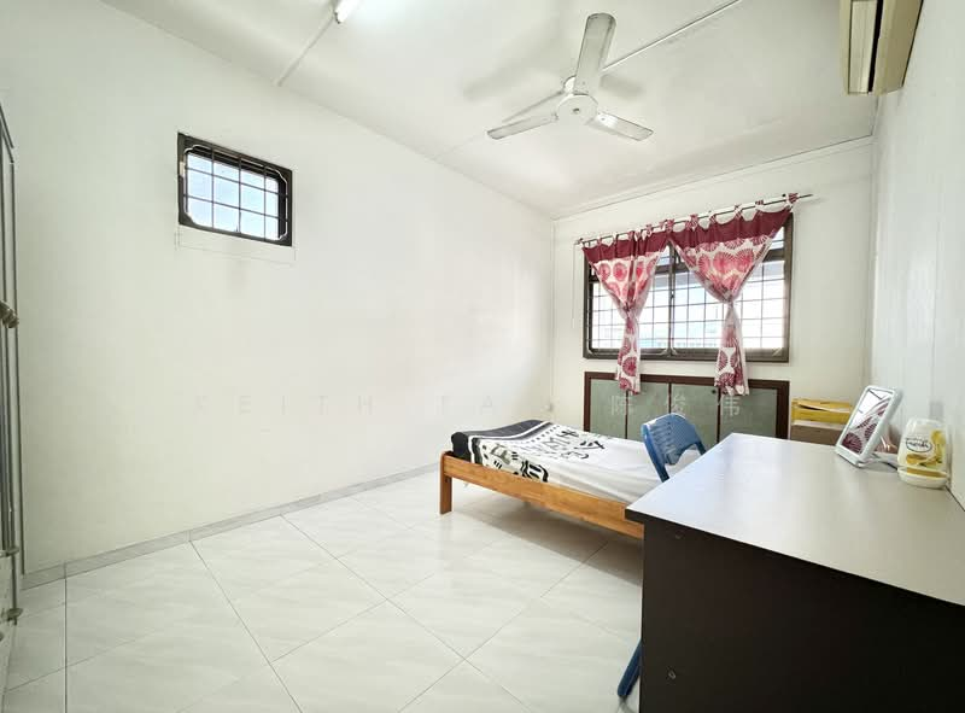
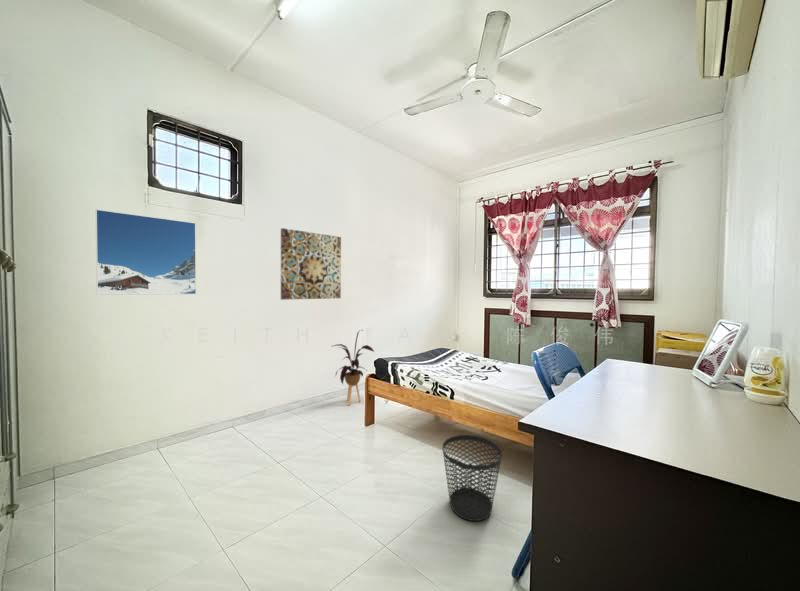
+ wastebasket [441,434,503,522]
+ house plant [332,329,375,406]
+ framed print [95,208,197,296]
+ wall art [280,227,342,301]
